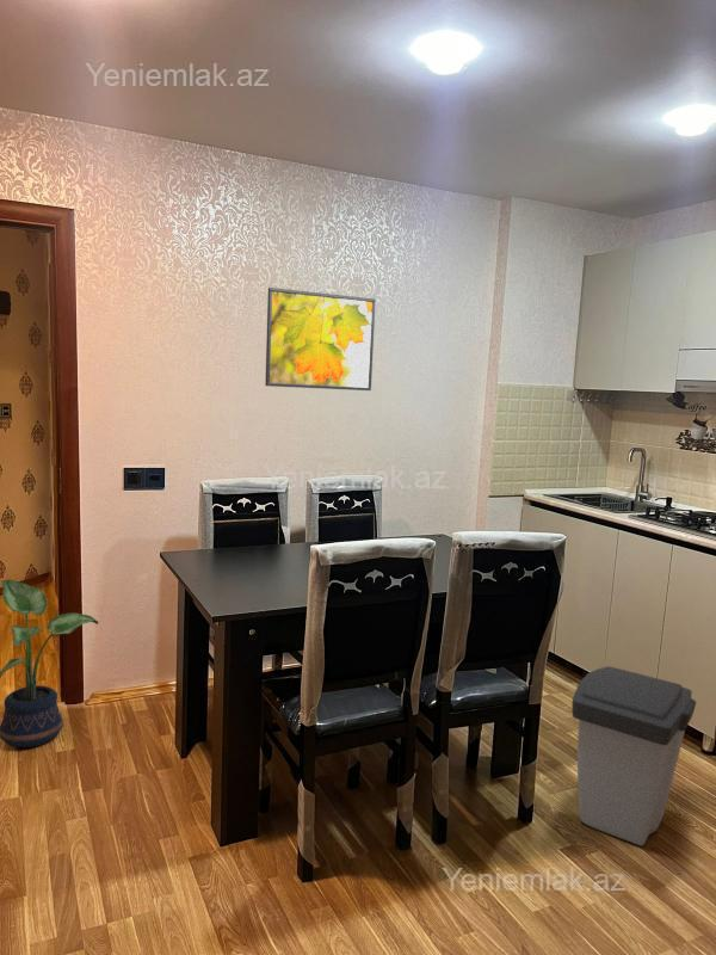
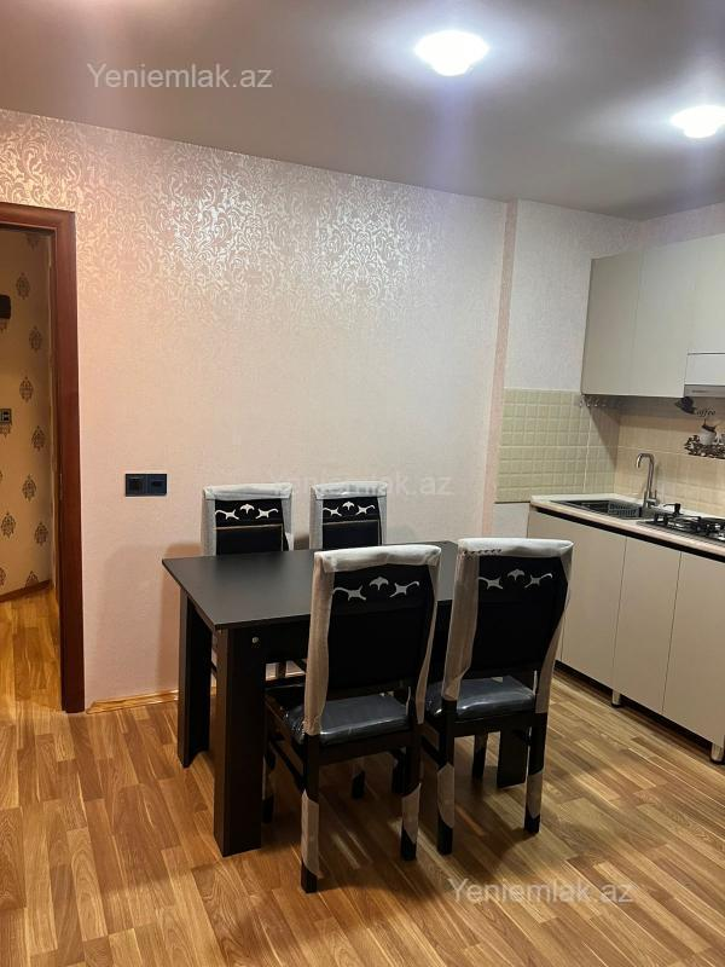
- trash can [572,665,697,846]
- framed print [264,286,377,392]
- potted plant [0,578,99,748]
